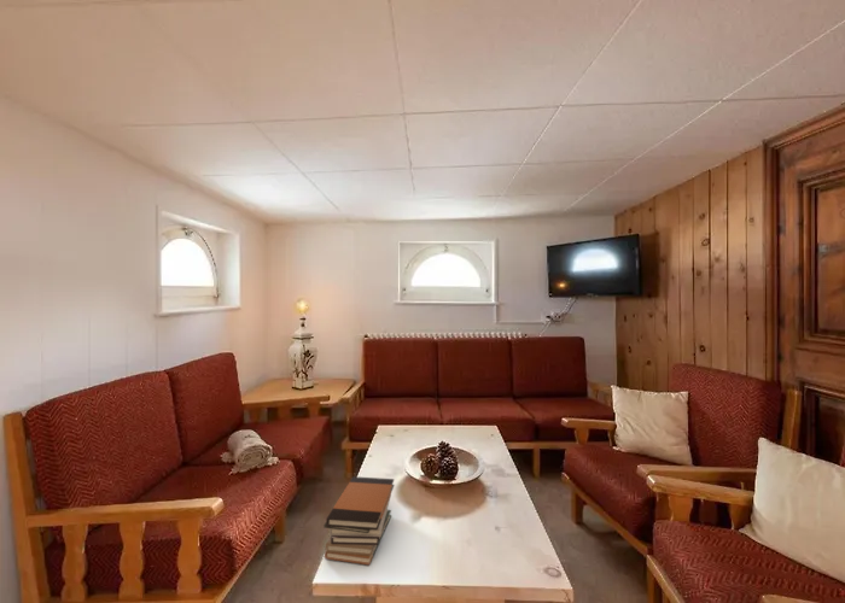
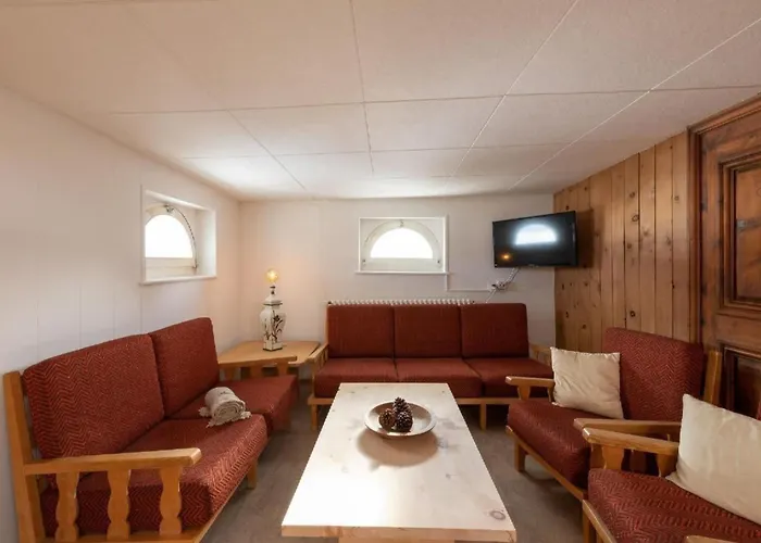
- book stack [322,475,396,567]
